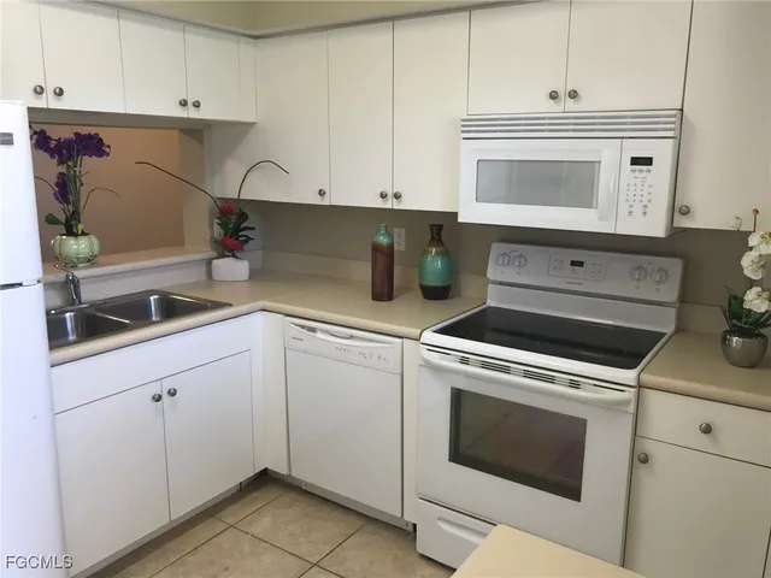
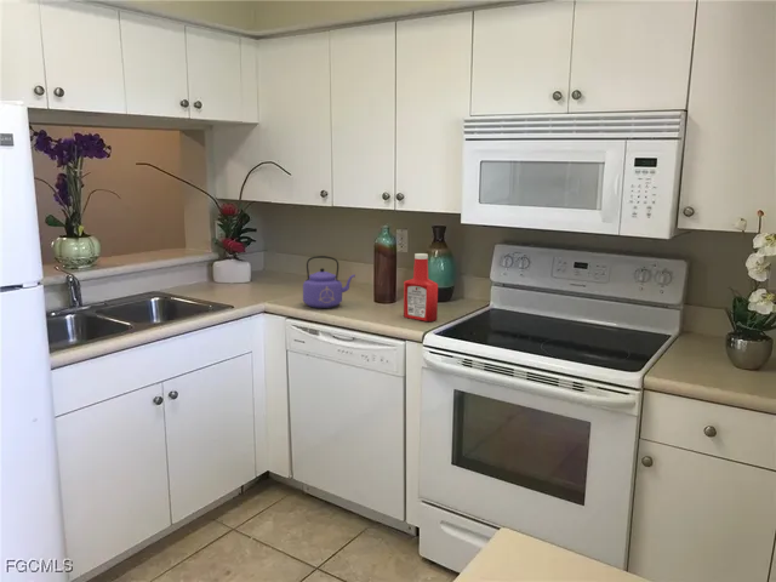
+ kettle [302,255,356,309]
+ soap bottle [403,252,439,323]
